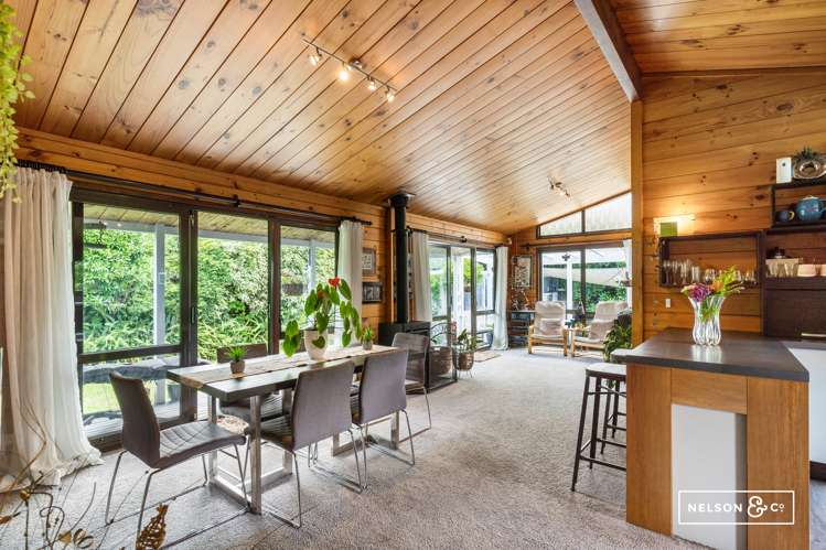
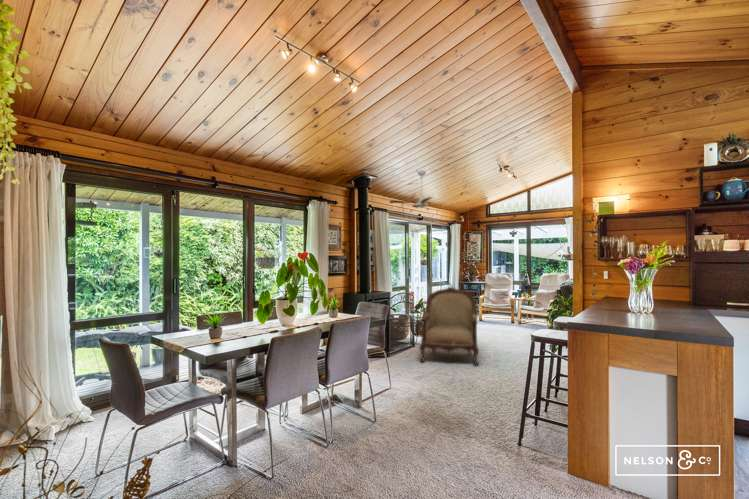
+ ceiling fan [388,170,452,209]
+ armchair [419,286,480,368]
